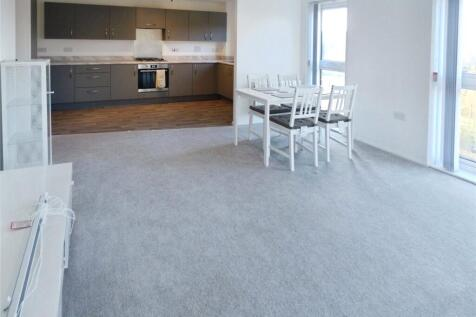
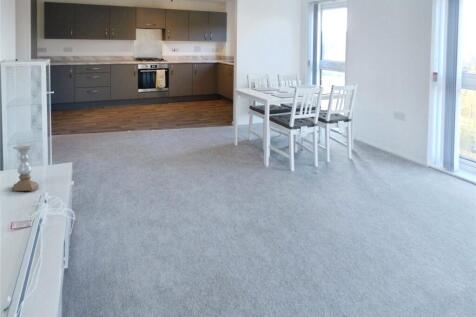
+ candle holder [11,145,40,192]
